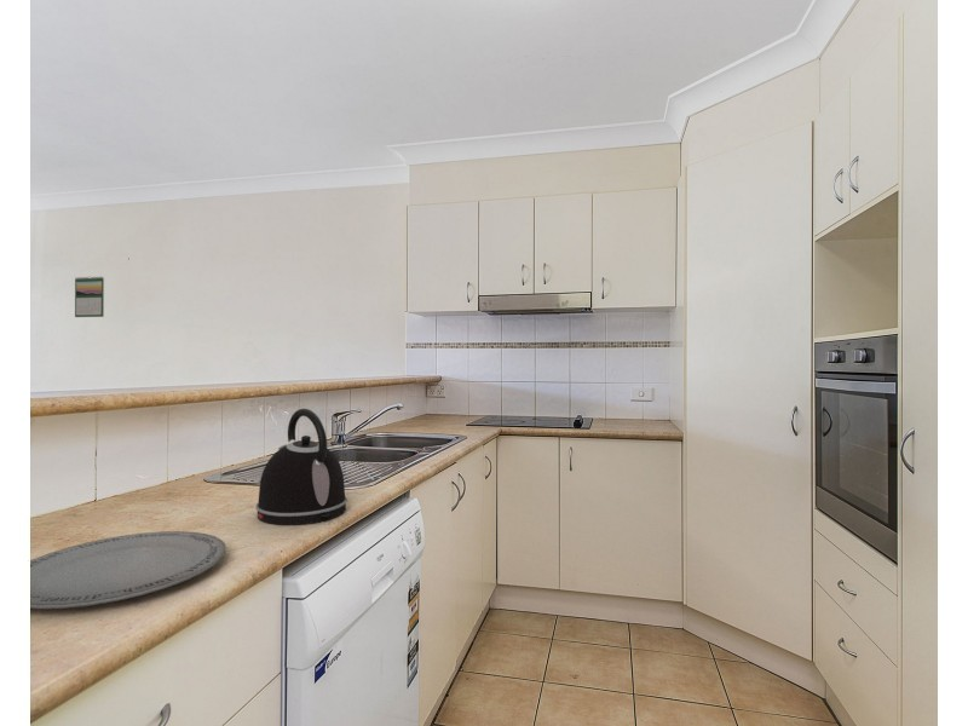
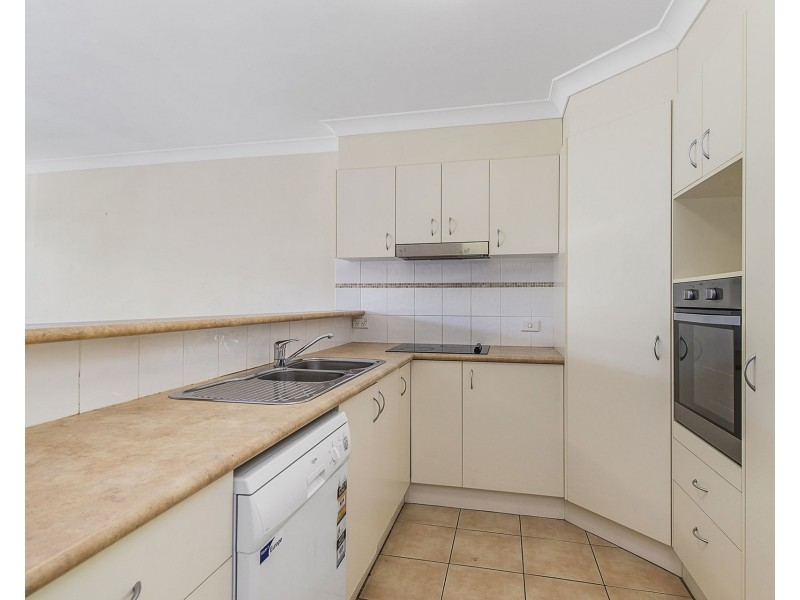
- kettle [254,408,348,526]
- plate [29,530,226,610]
- calendar [74,276,105,318]
